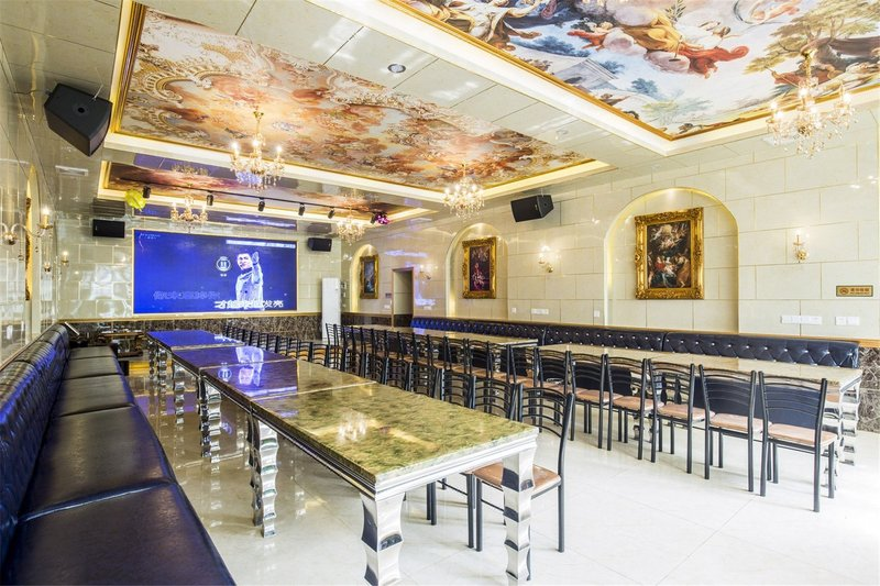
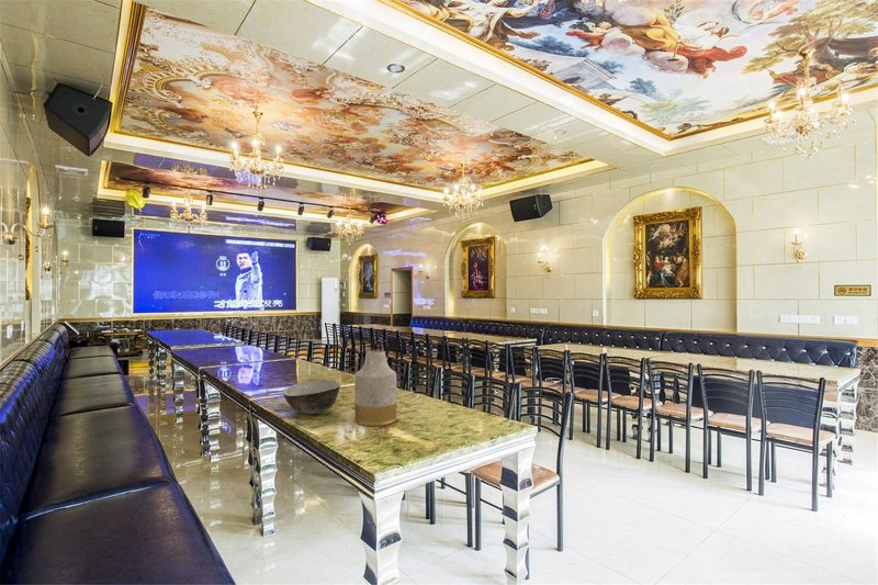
+ vase [353,349,397,427]
+ bowl [282,379,341,415]
